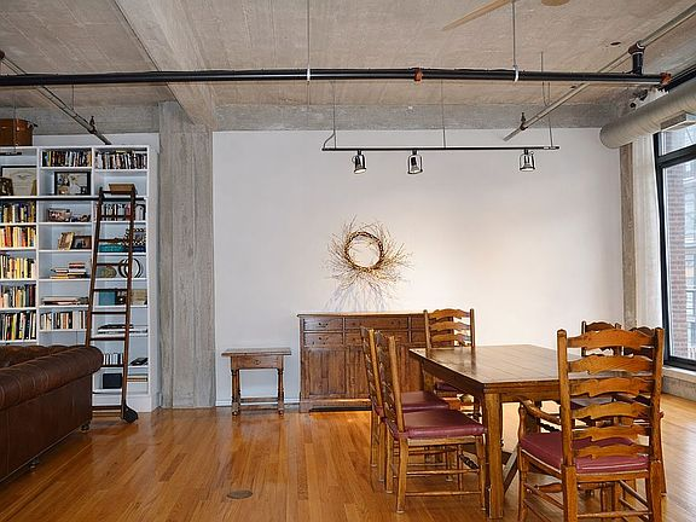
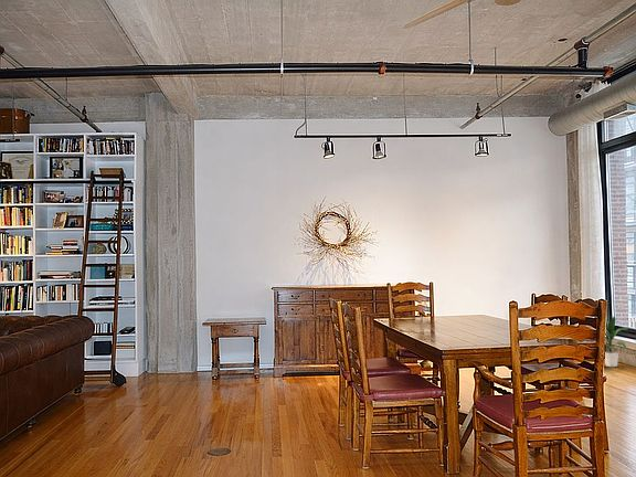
+ indoor plant [604,316,632,368]
